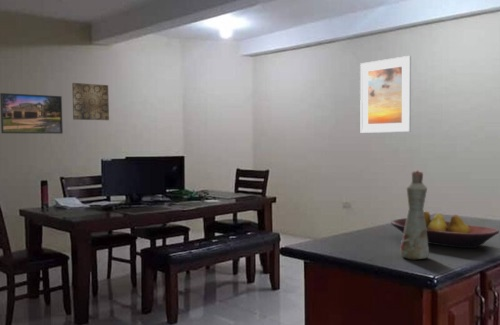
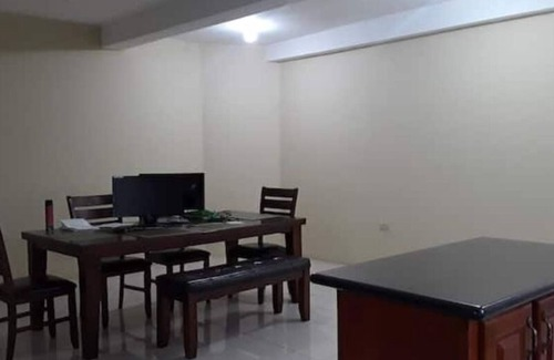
- bottle [399,170,430,261]
- fruit bowl [390,210,500,249]
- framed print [359,55,412,134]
- wall art [71,82,110,121]
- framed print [0,92,64,135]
